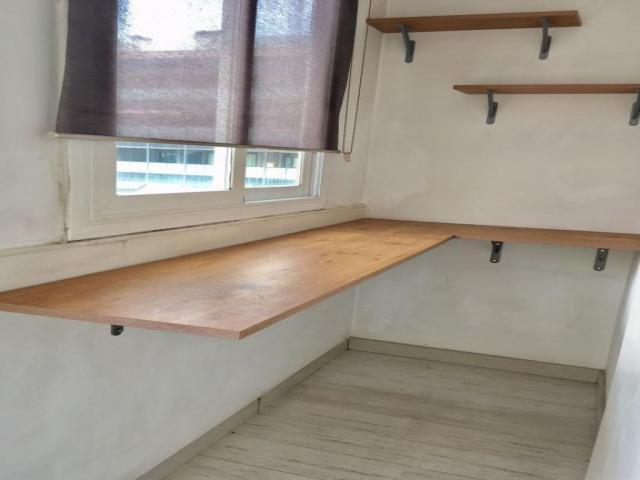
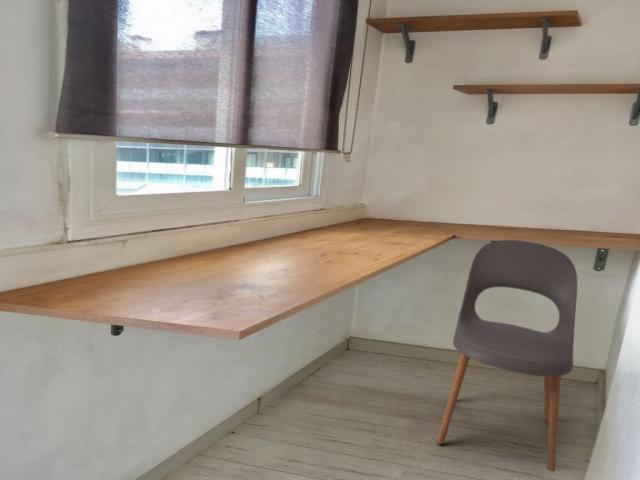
+ chair [436,239,578,472]
